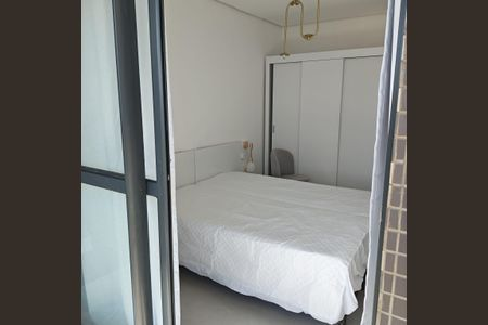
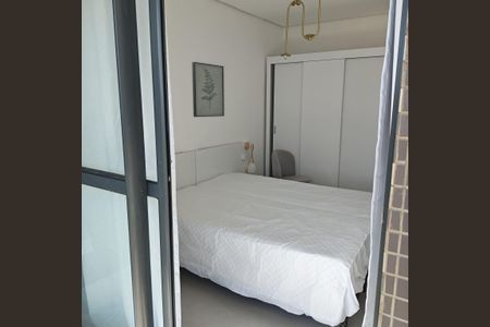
+ wall art [191,61,225,118]
